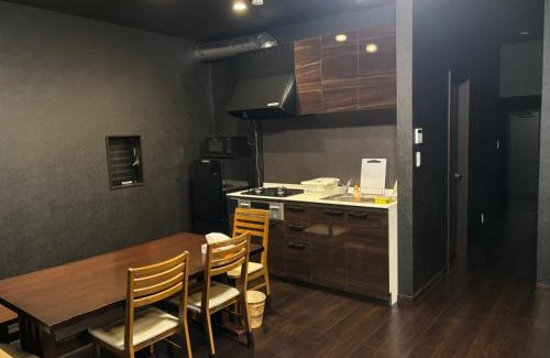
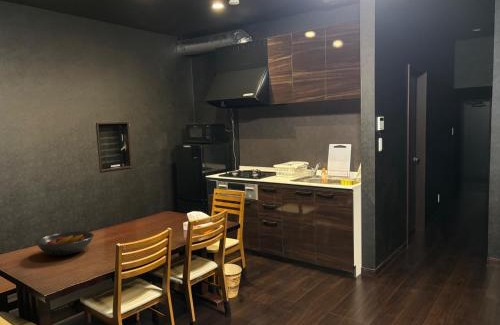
+ fruit bowl [35,230,95,257]
